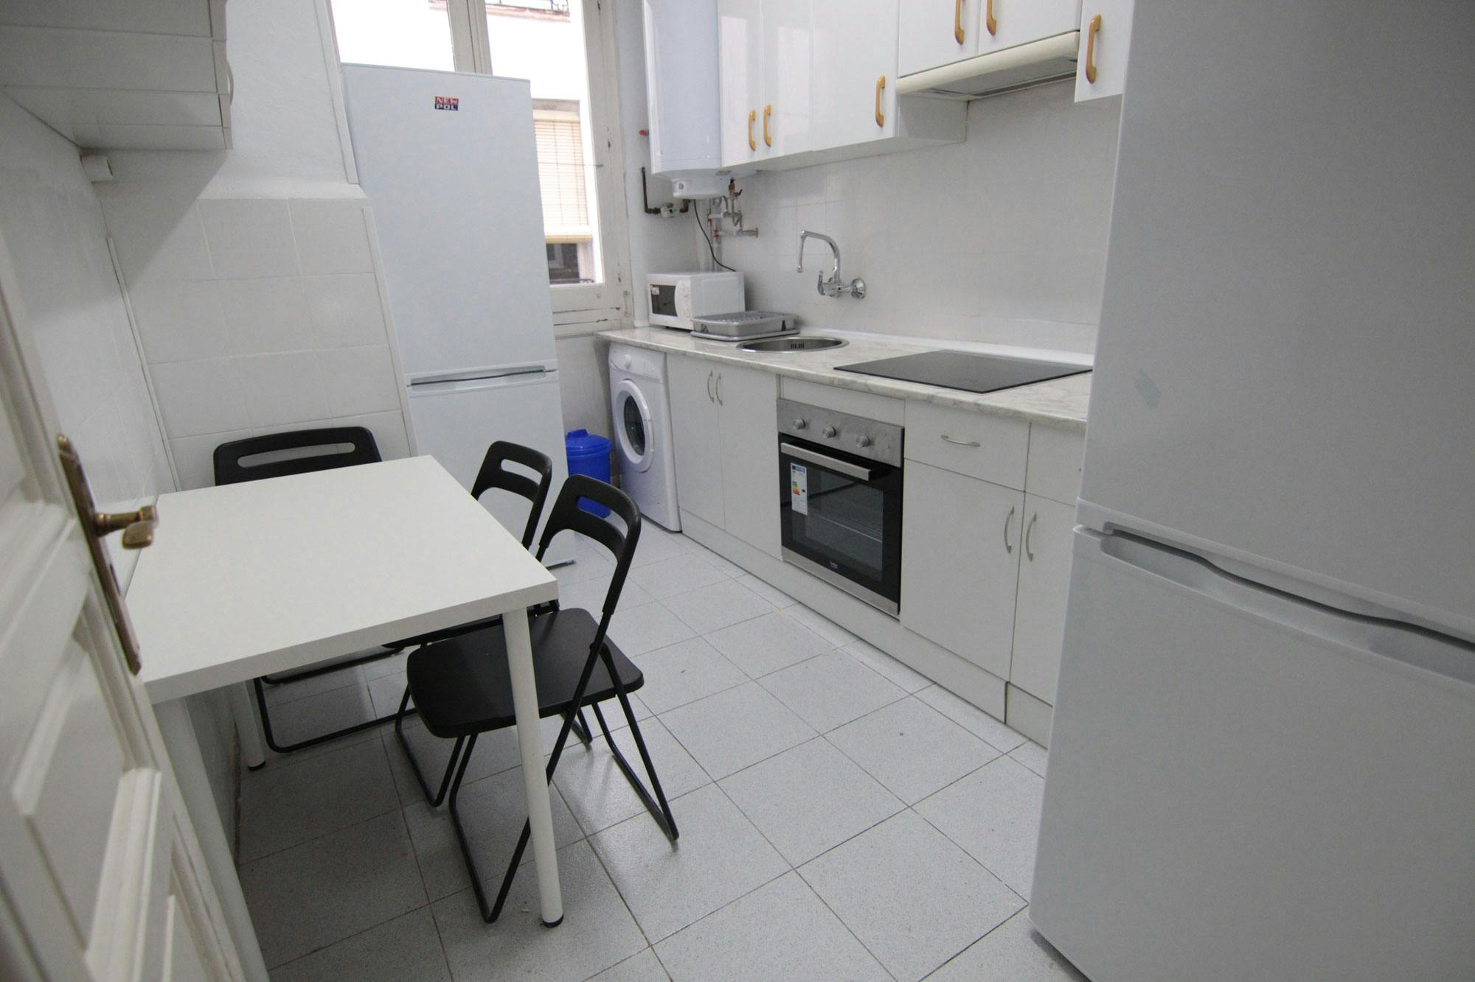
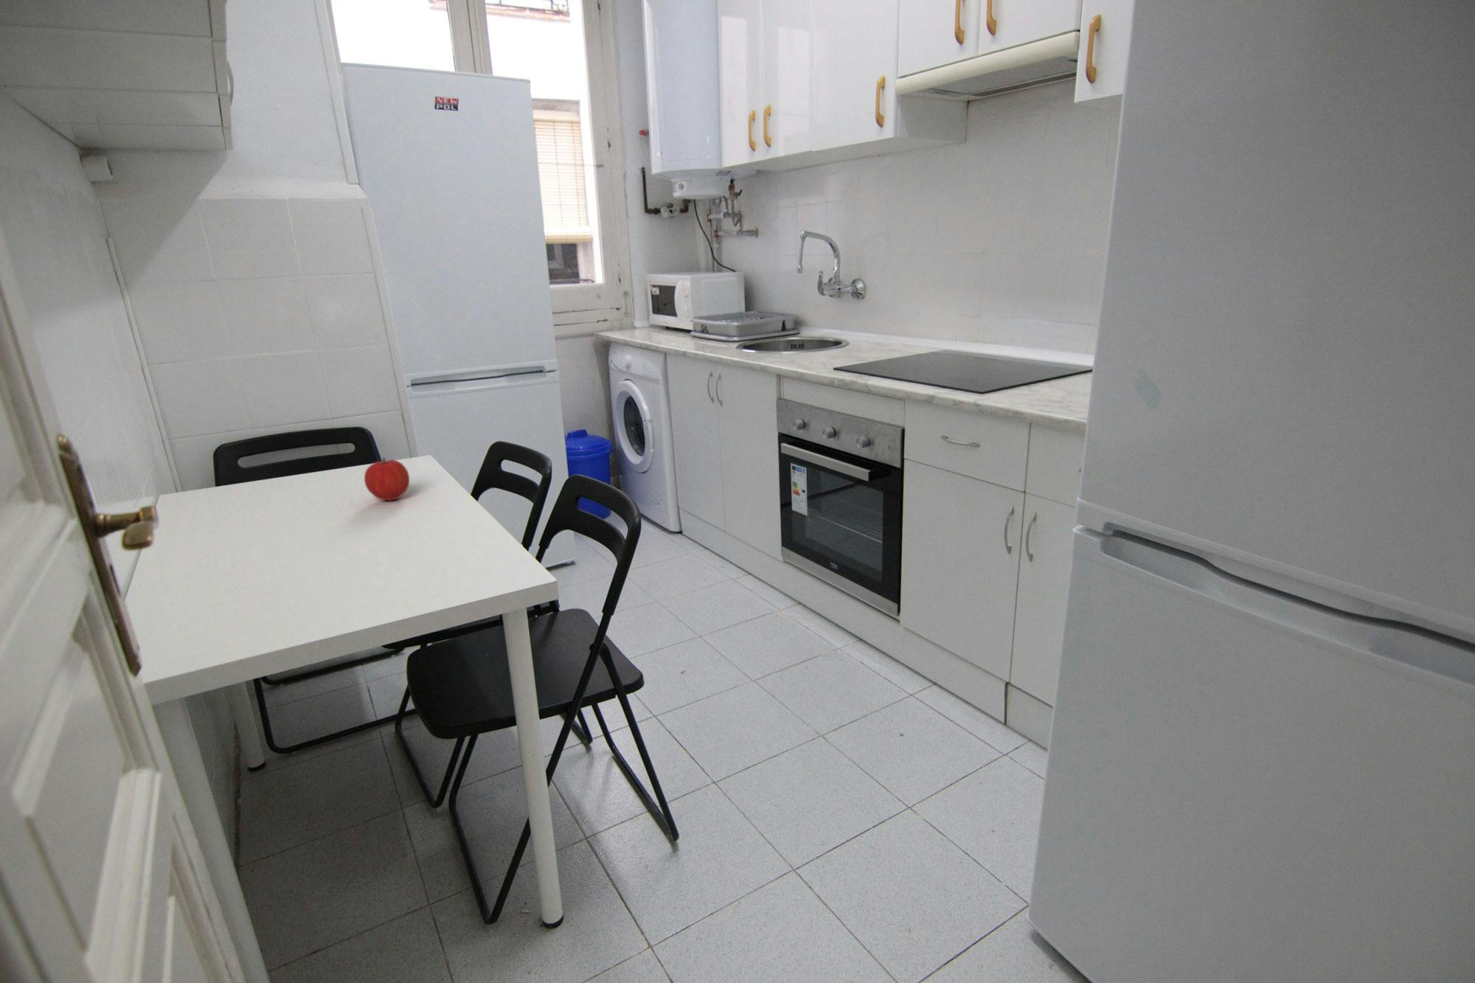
+ fruit [364,457,410,501]
